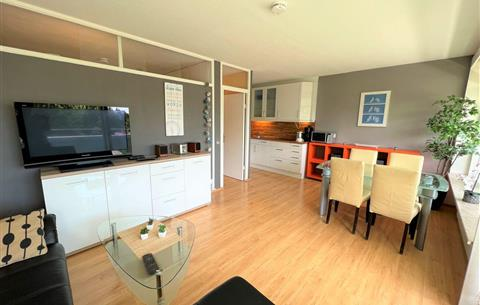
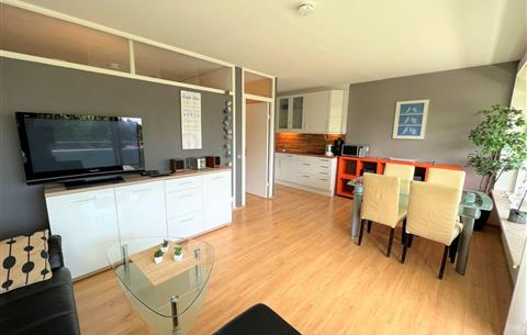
- remote control [141,252,160,275]
